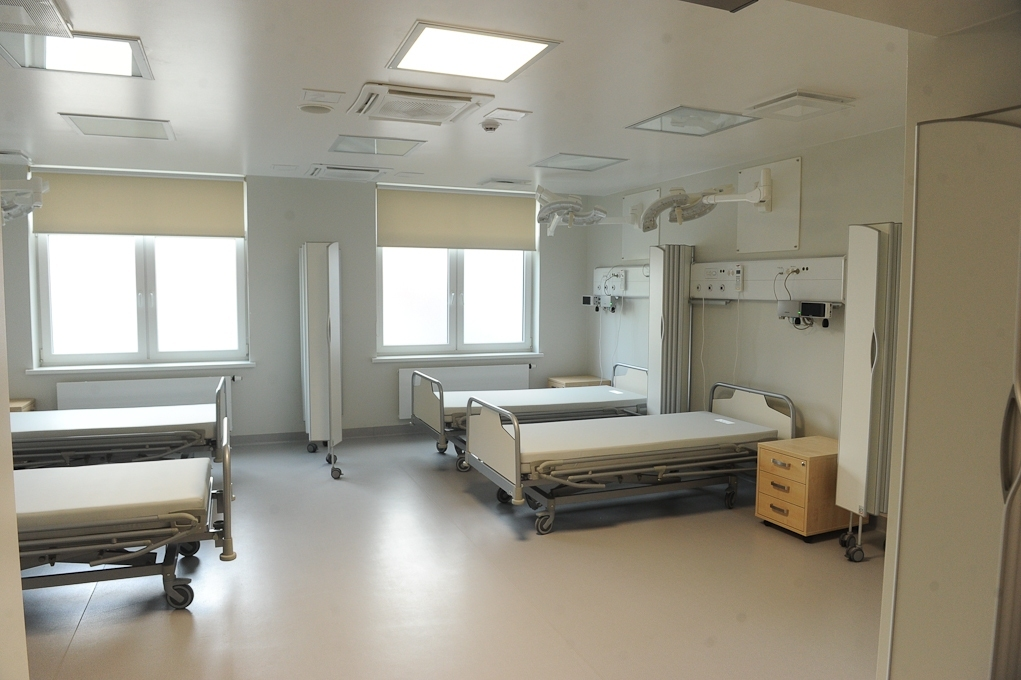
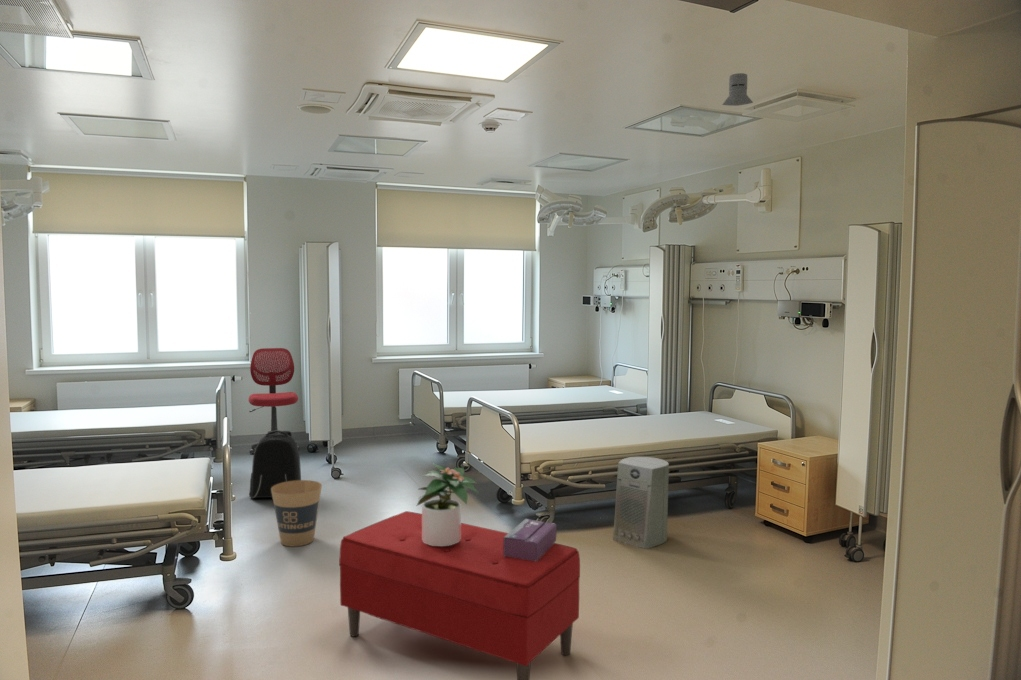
+ tissue box [503,518,558,561]
+ bench [338,510,581,680]
+ knight helmet [721,72,754,107]
+ backpack [248,429,302,499]
+ trash can [271,479,323,548]
+ fan [612,456,670,550]
+ potted plant [416,463,481,546]
+ chair [248,347,300,455]
